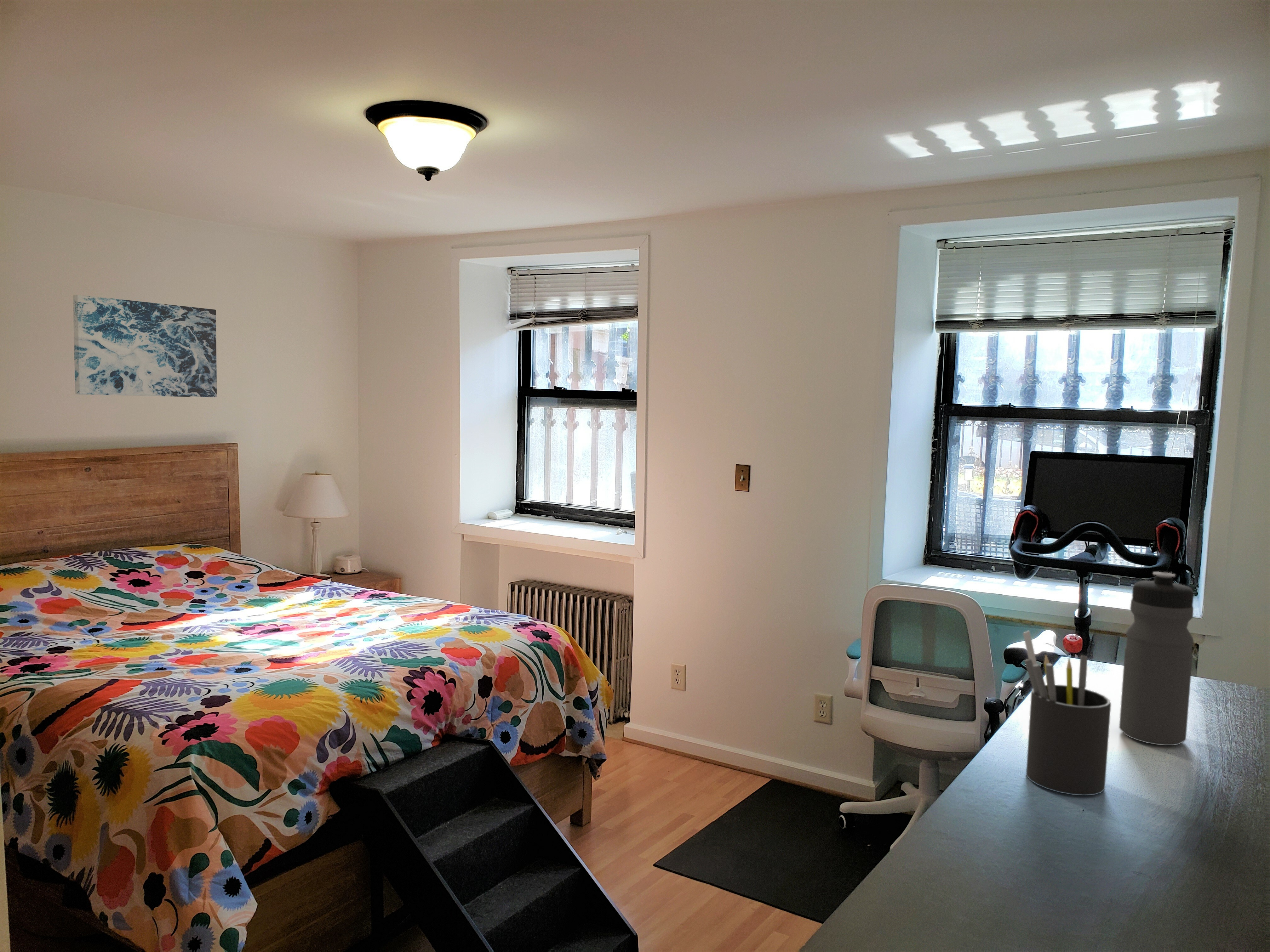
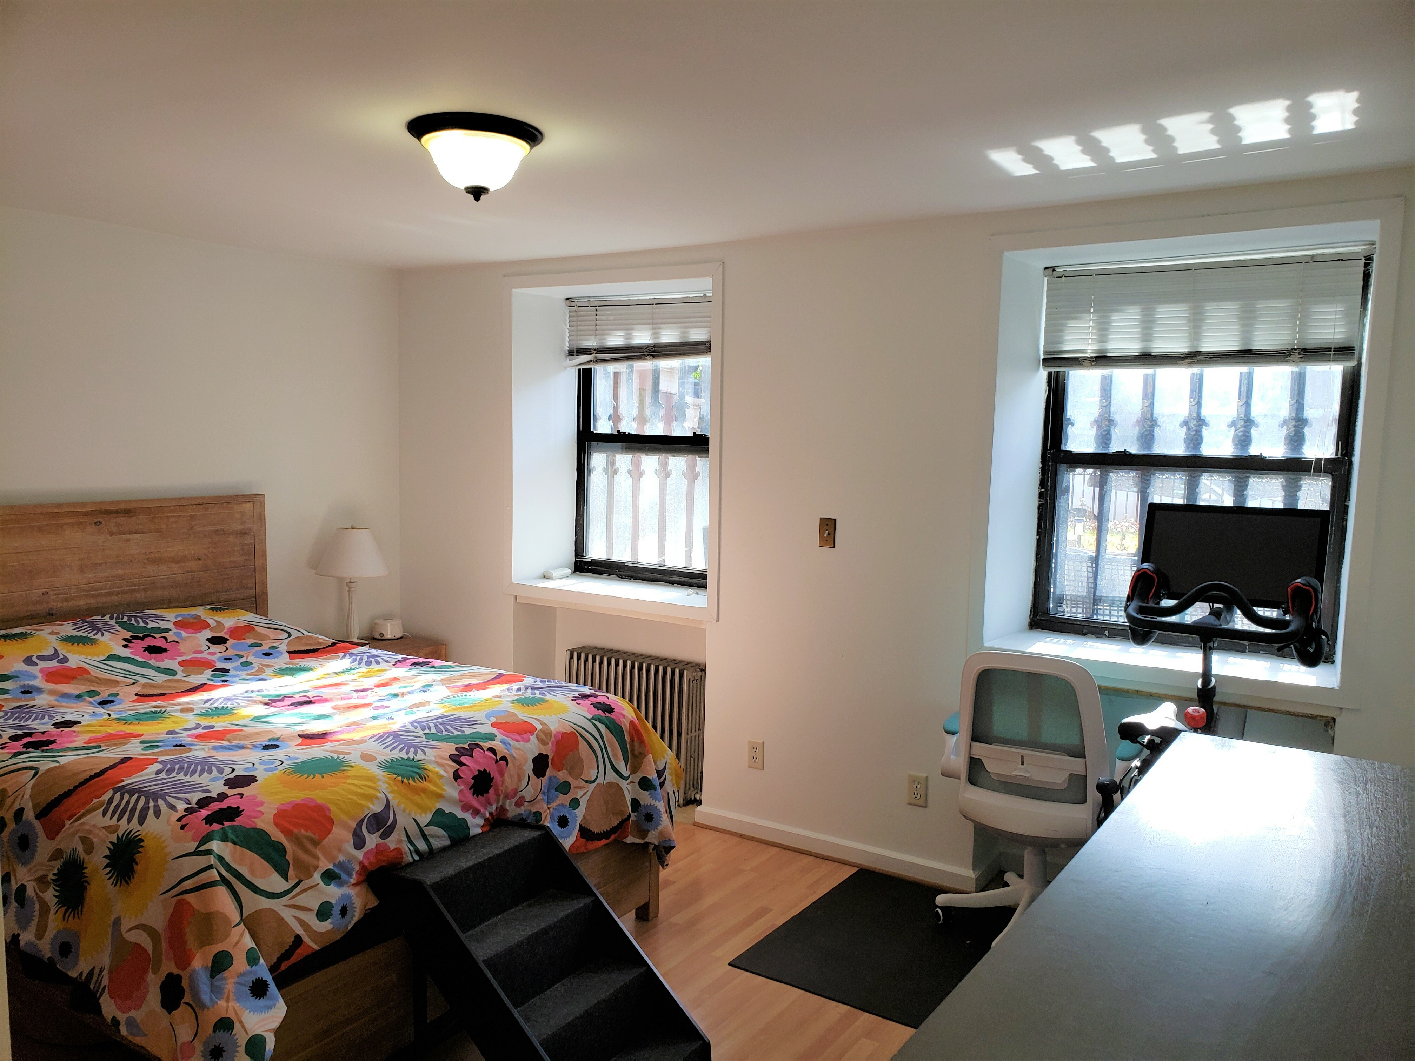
- wall art [73,294,217,398]
- pen holder [1023,630,1111,796]
- water bottle [1119,571,1194,746]
